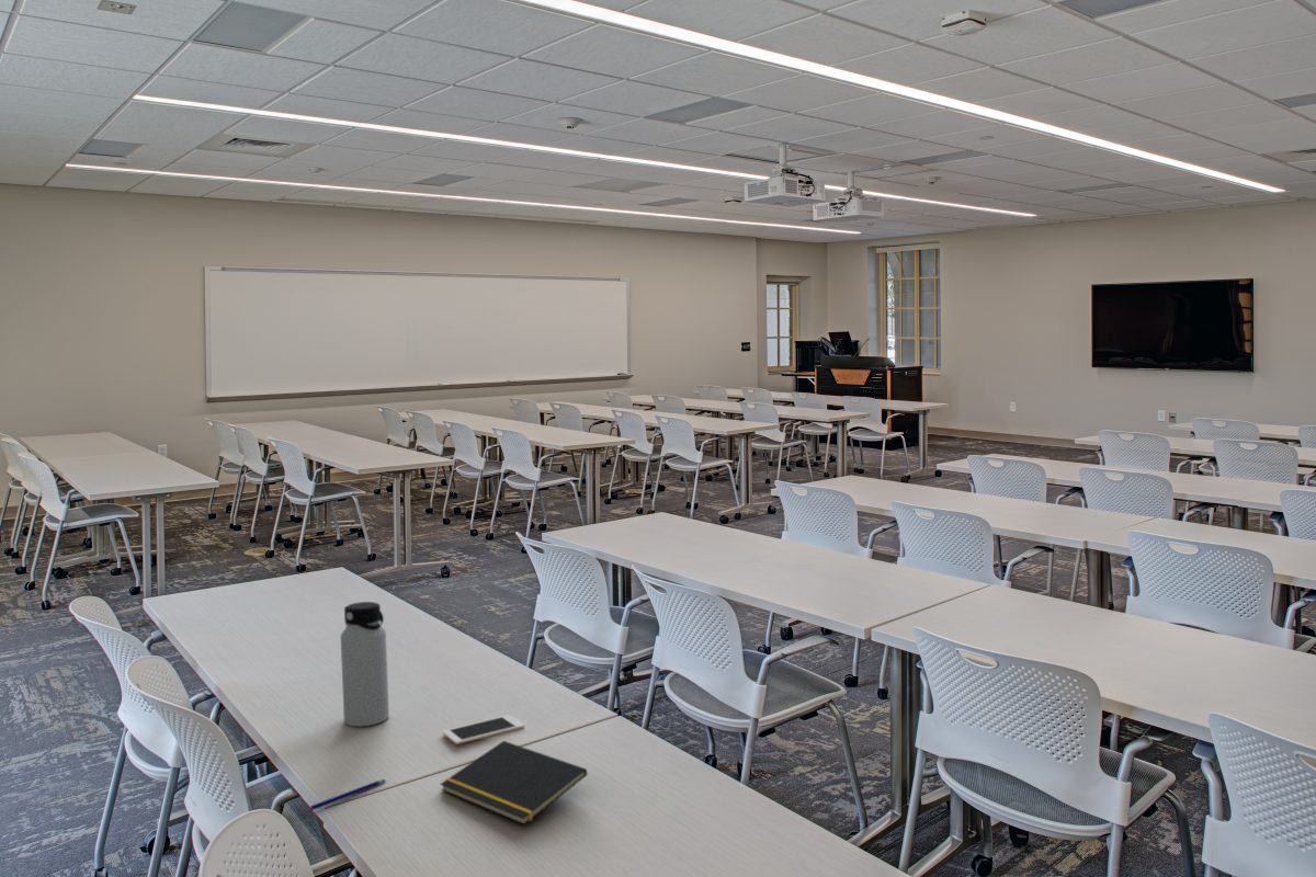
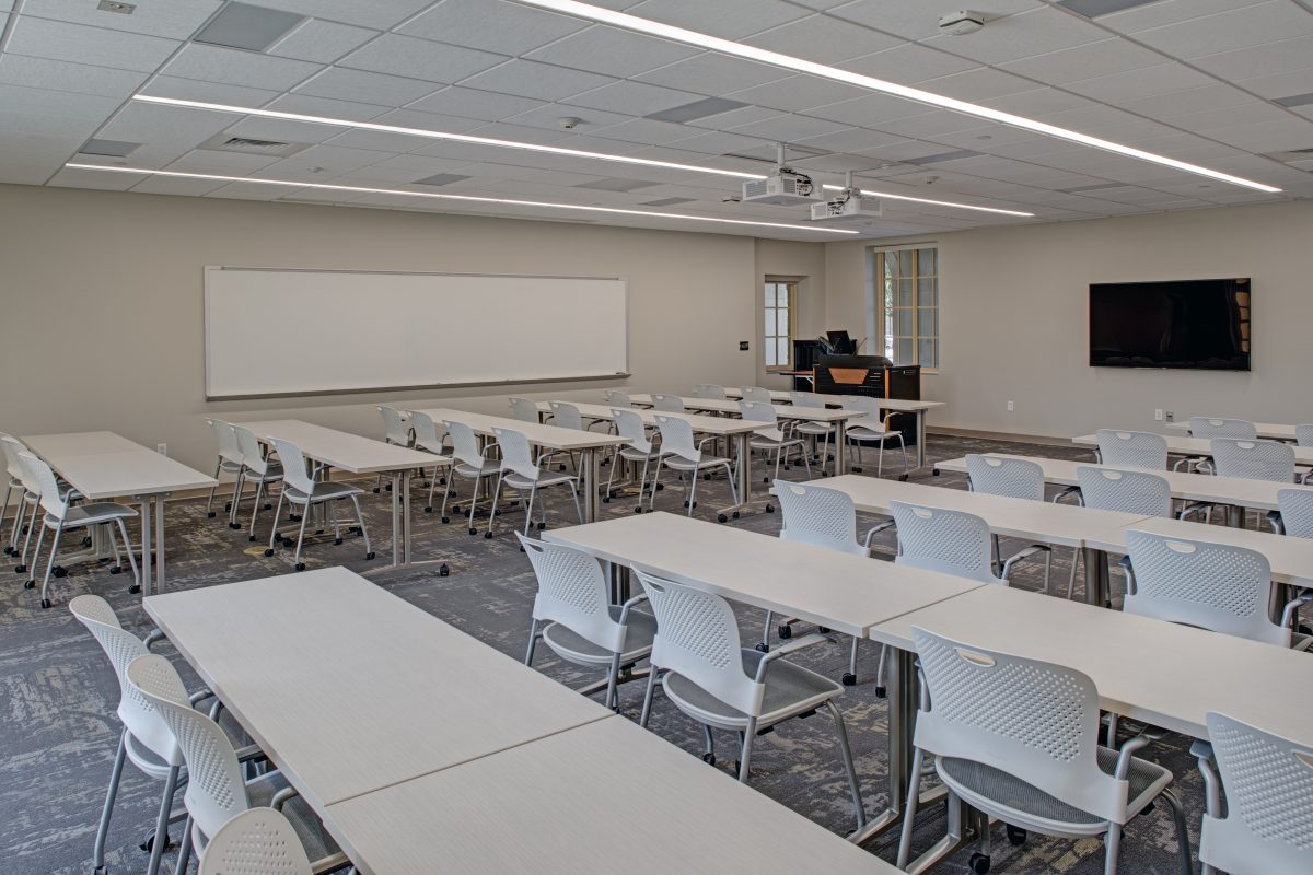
- water bottle [340,601,390,727]
- notepad [439,740,589,825]
- pen [309,778,386,811]
- cell phone [442,714,525,745]
